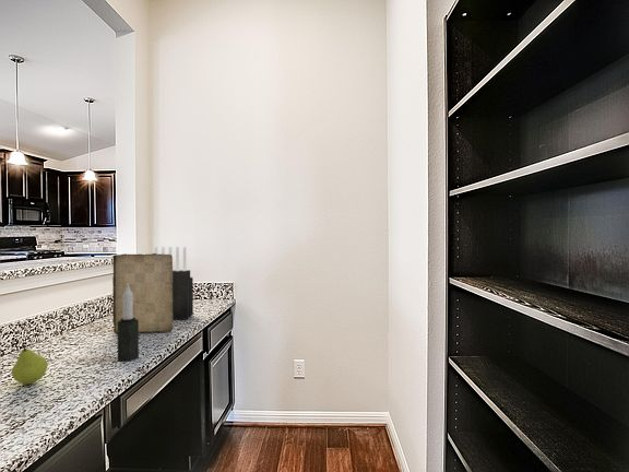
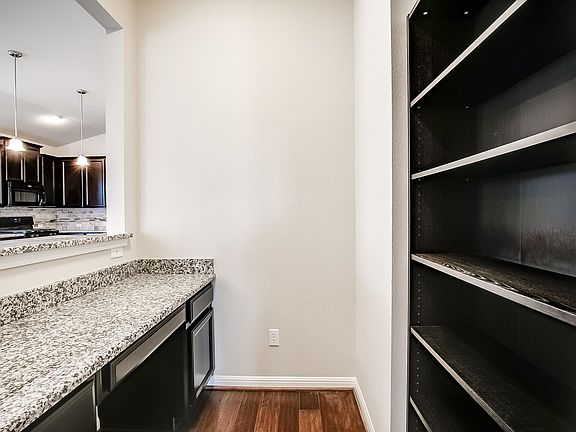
- fruit [11,345,48,385]
- candle [117,284,140,363]
- knife block [153,246,194,321]
- cutting board [111,252,174,334]
